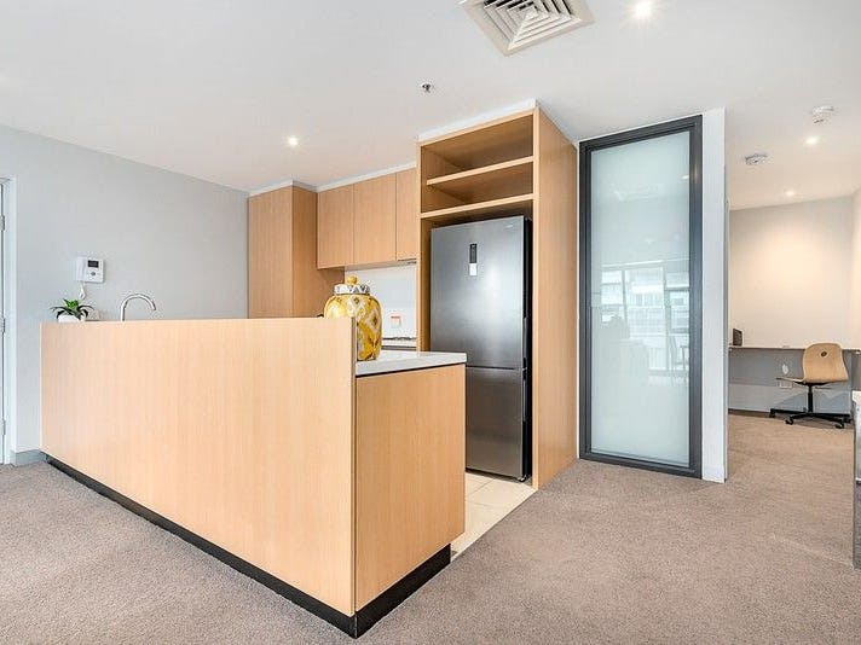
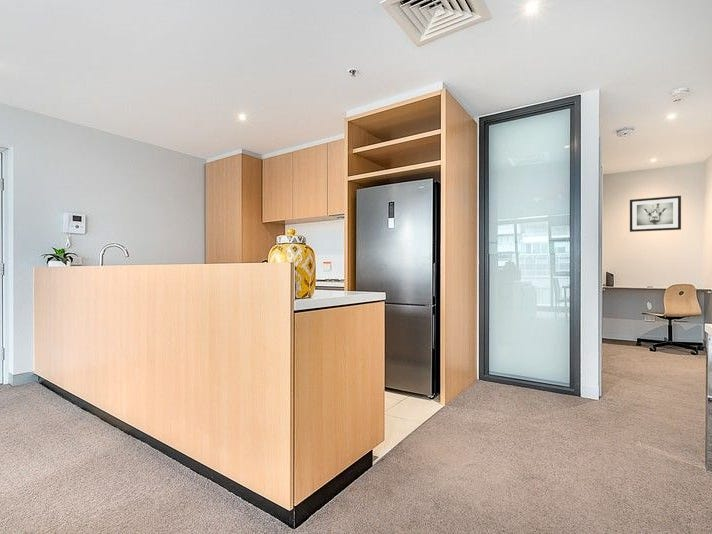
+ wall art [629,195,682,233]
